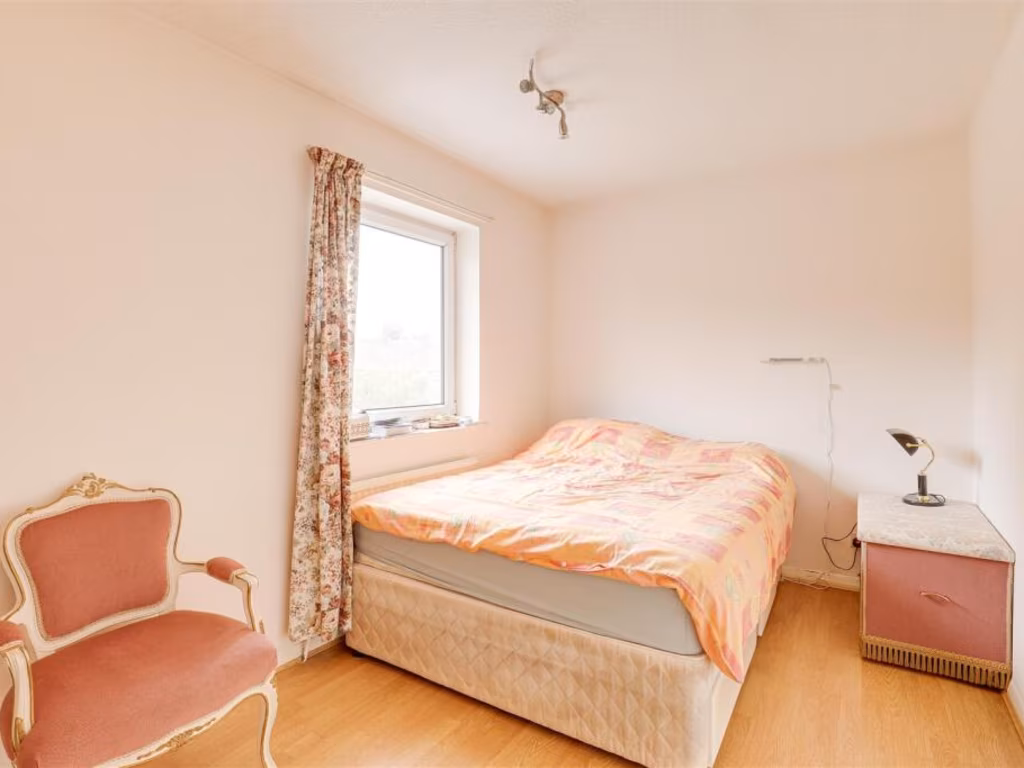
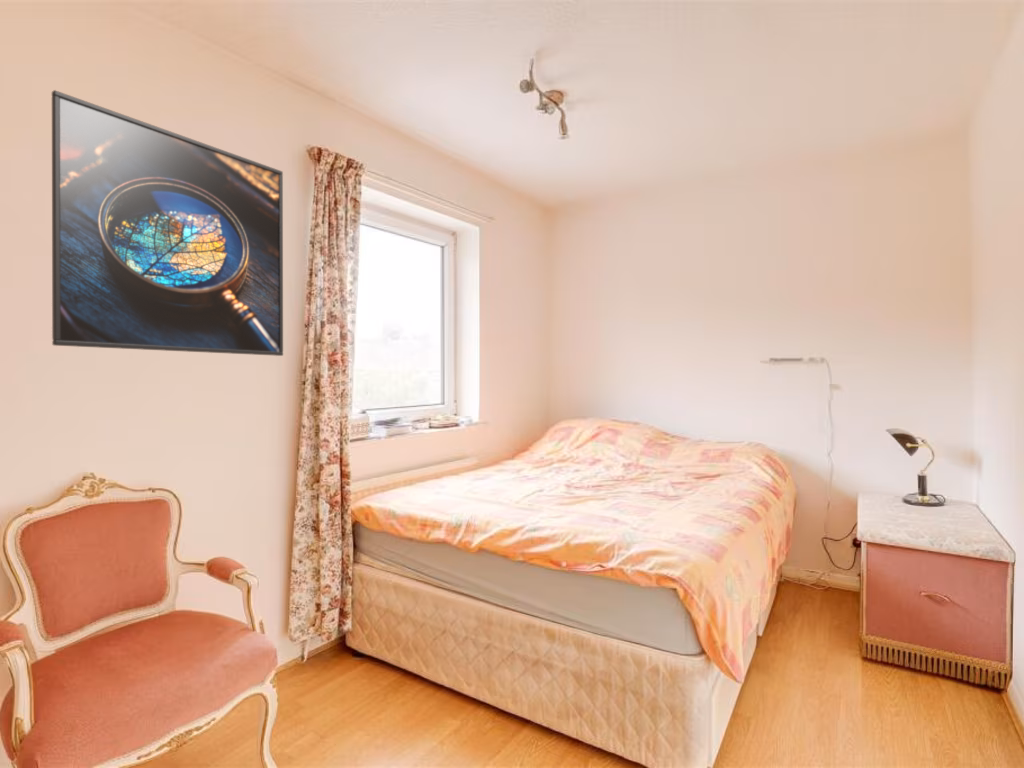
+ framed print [51,89,284,357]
